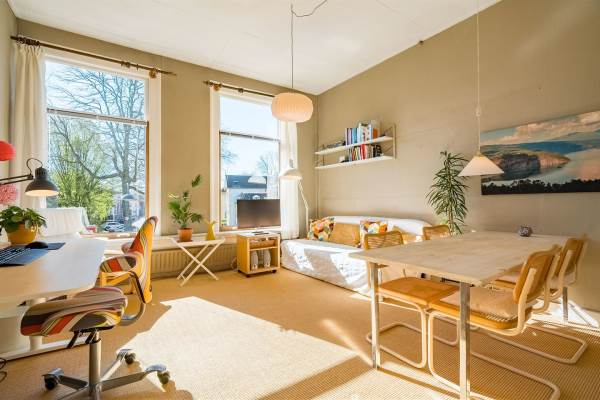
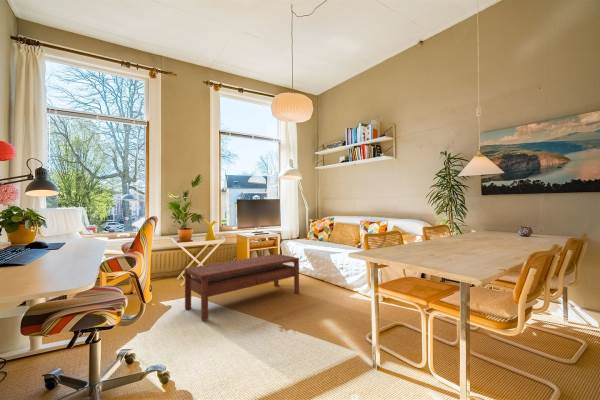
+ coffee table [183,253,300,322]
